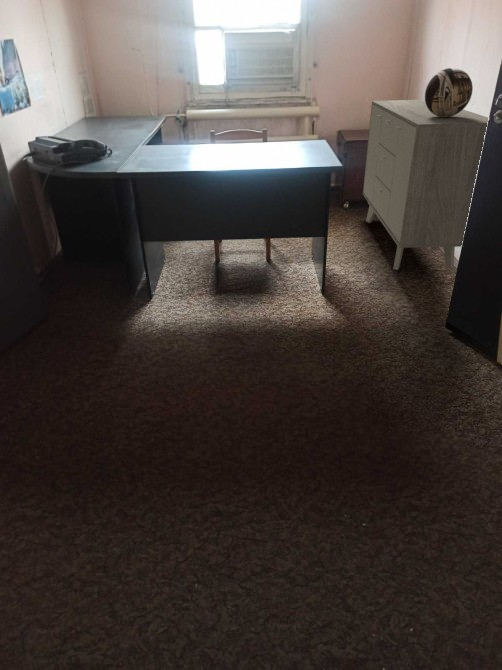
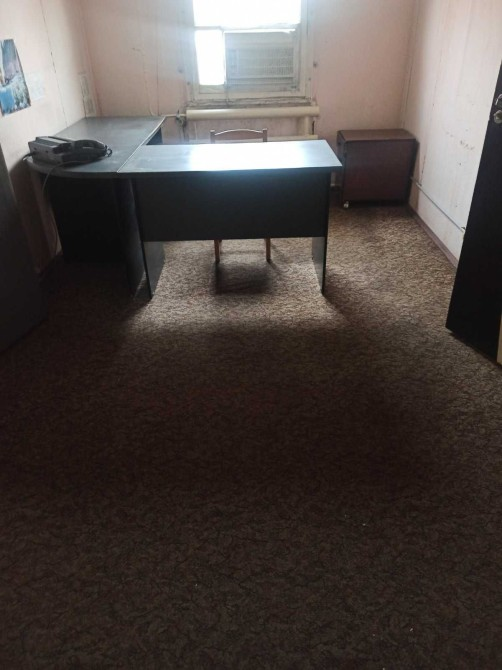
- decorative bowl [424,67,474,117]
- sideboard [362,99,489,271]
